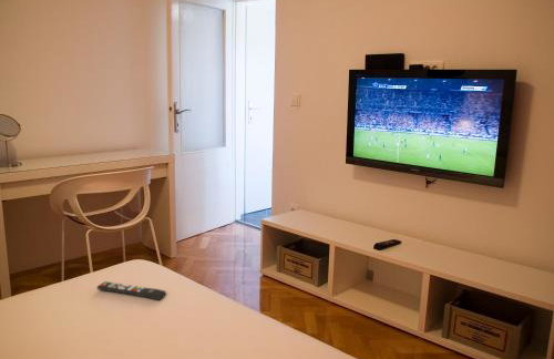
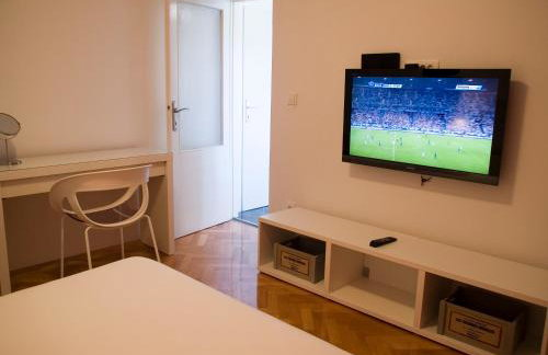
- remote control [95,280,167,301]
